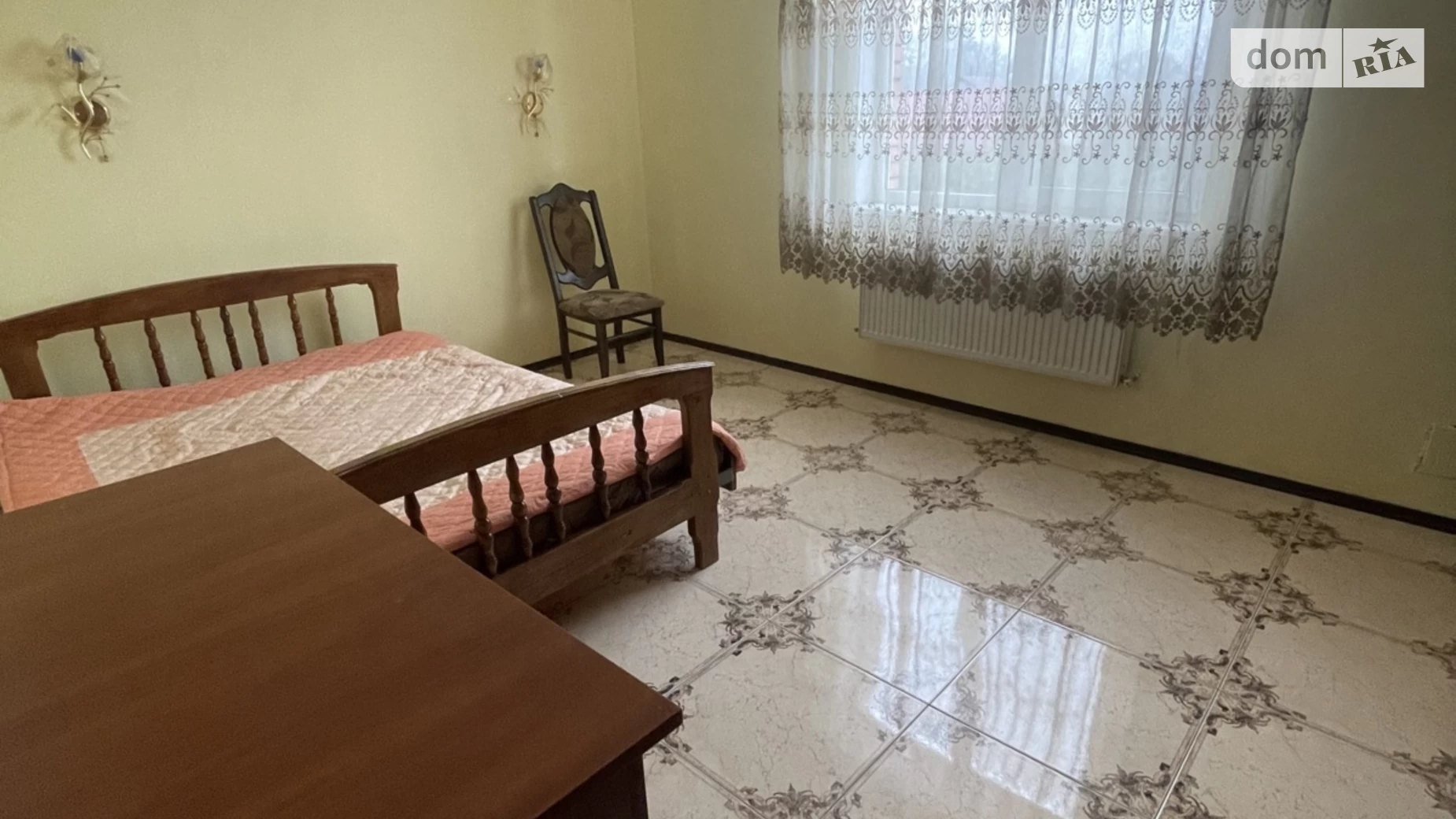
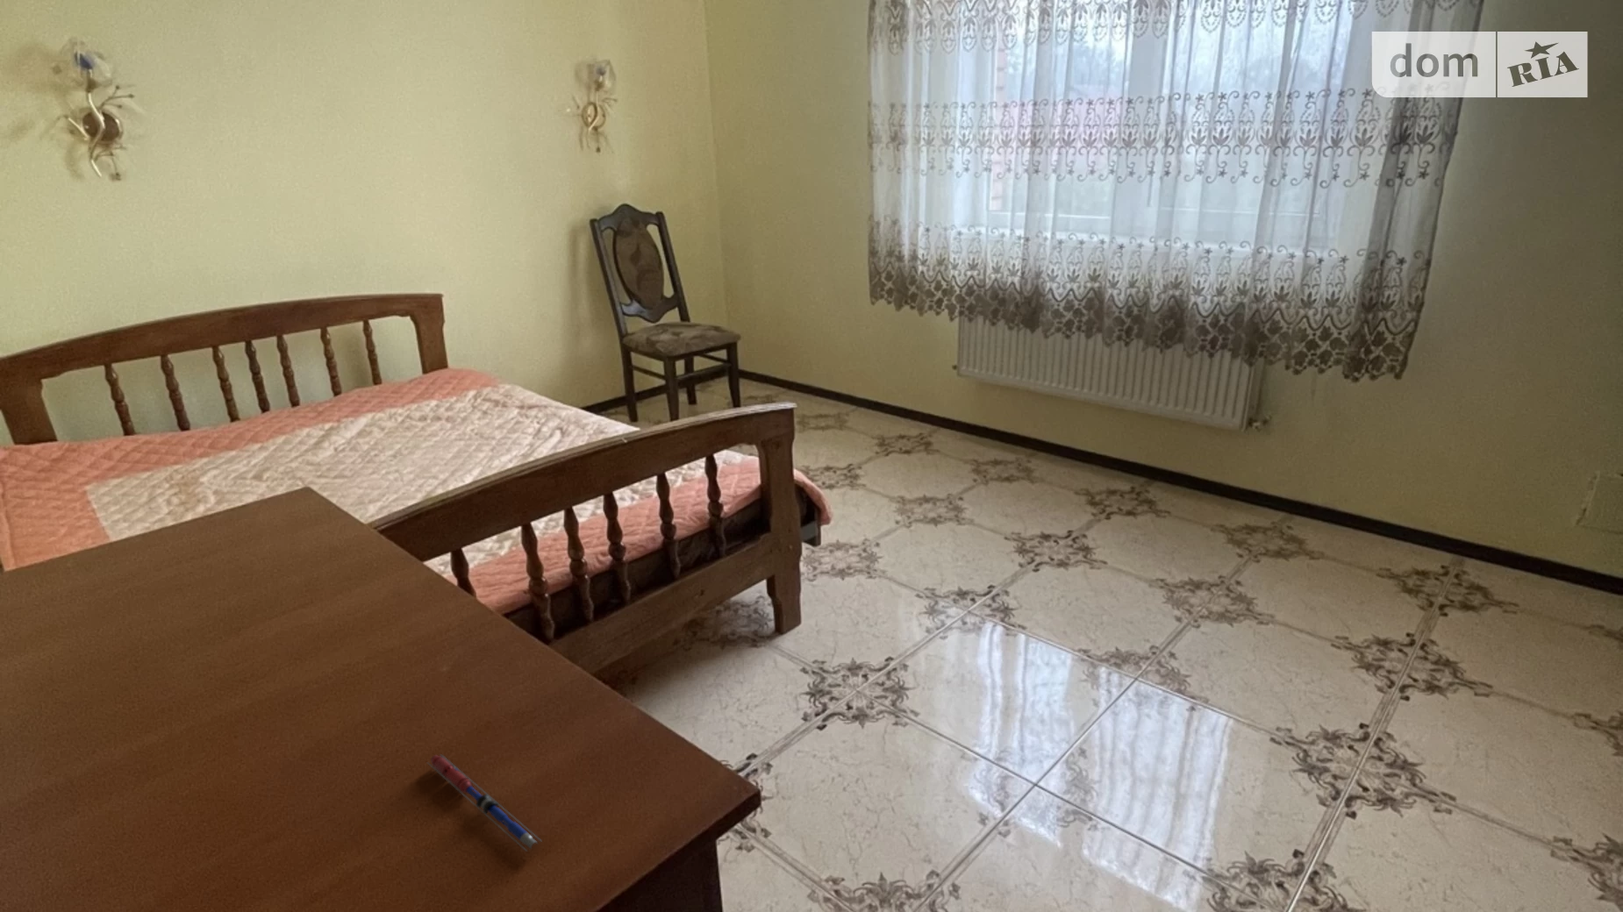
+ pen [426,753,543,852]
